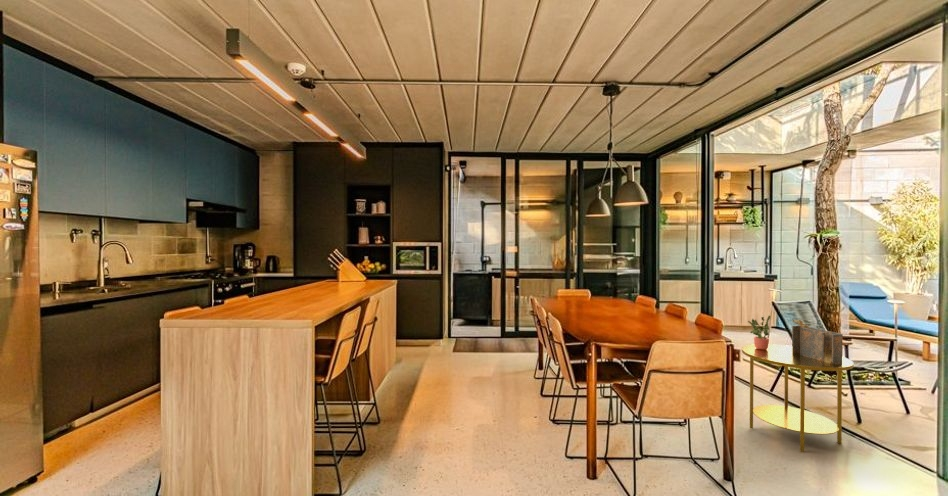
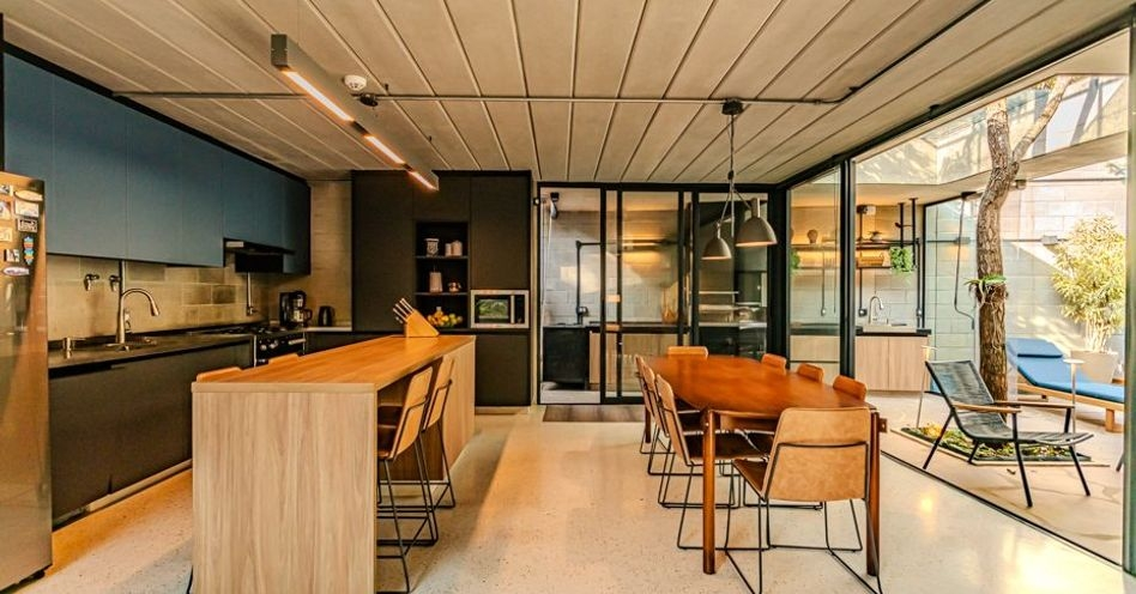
- side table [741,343,855,453]
- potted plant [747,315,771,350]
- books [791,318,844,364]
